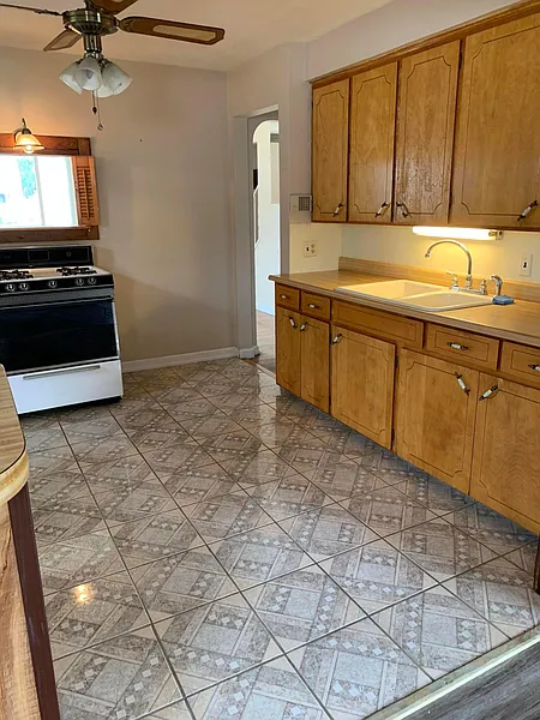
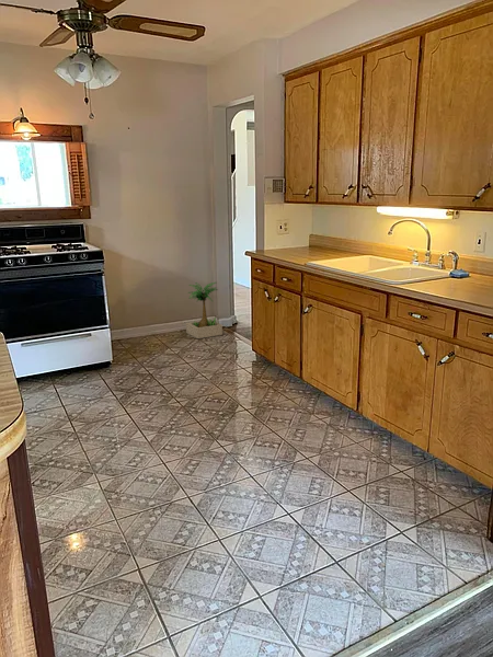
+ potted plant [185,281,223,339]
